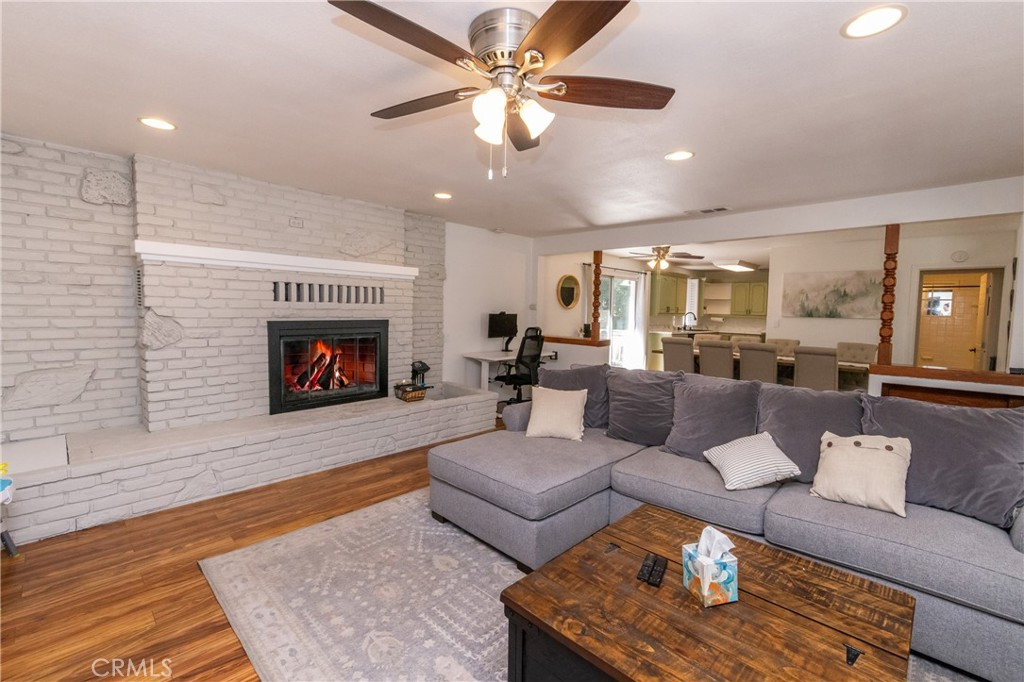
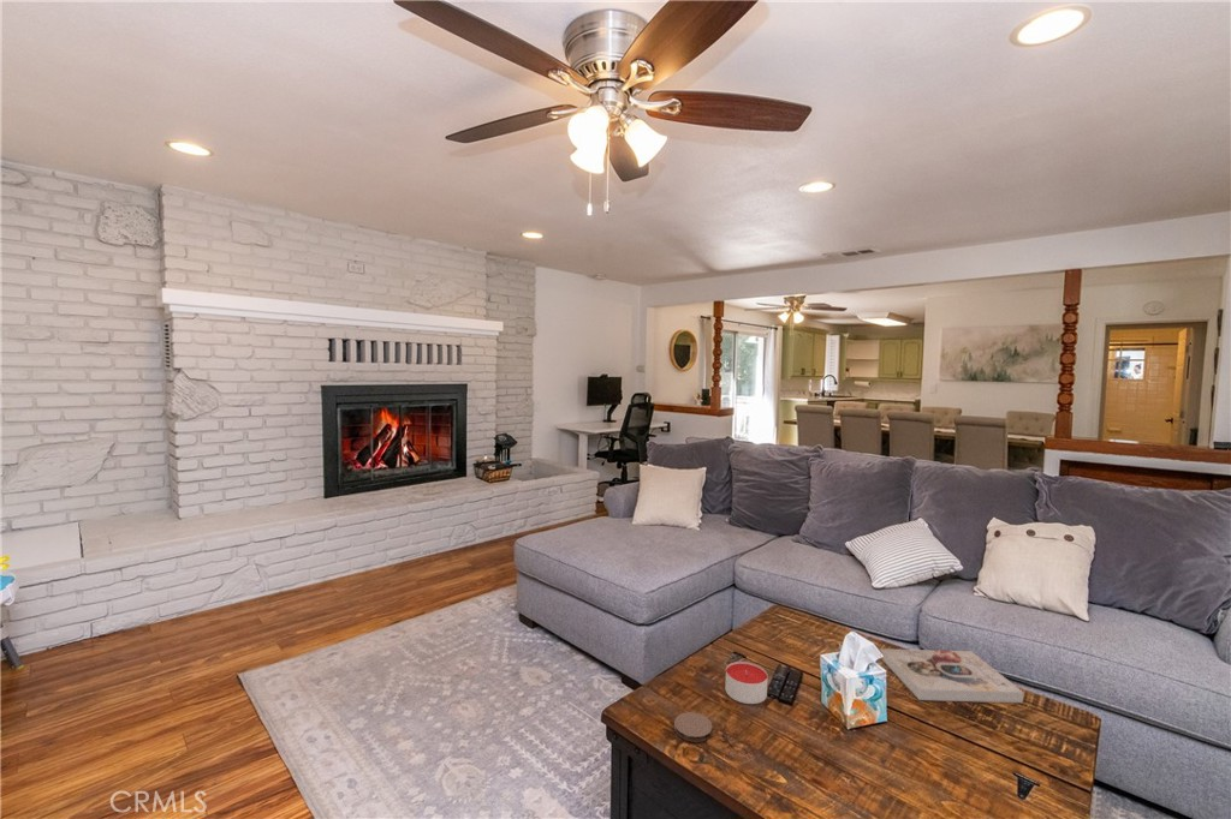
+ candle [724,660,768,705]
+ book [880,647,1024,704]
+ coaster [673,711,713,743]
